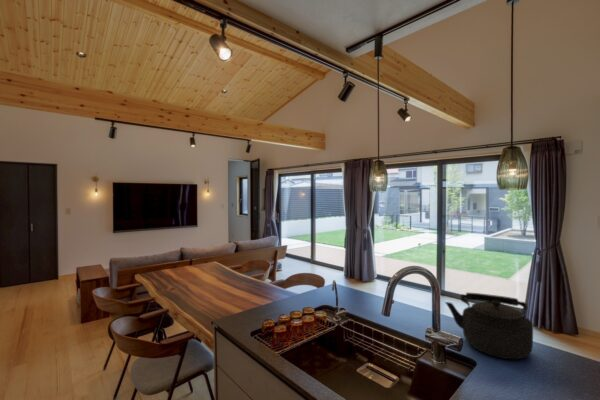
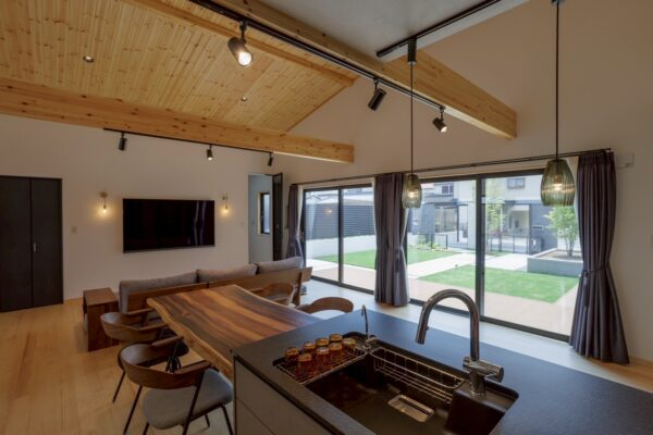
- kettle [444,292,534,360]
